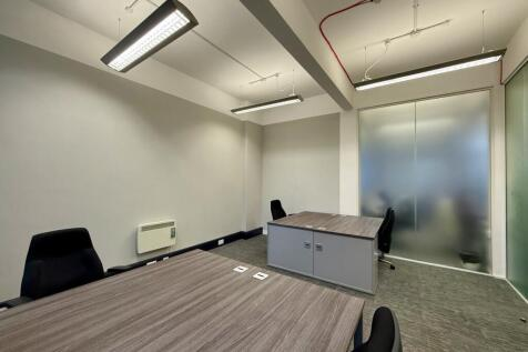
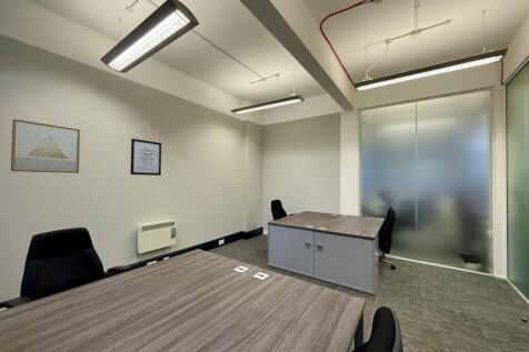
+ wall art [129,138,162,177]
+ wall art [10,118,81,174]
